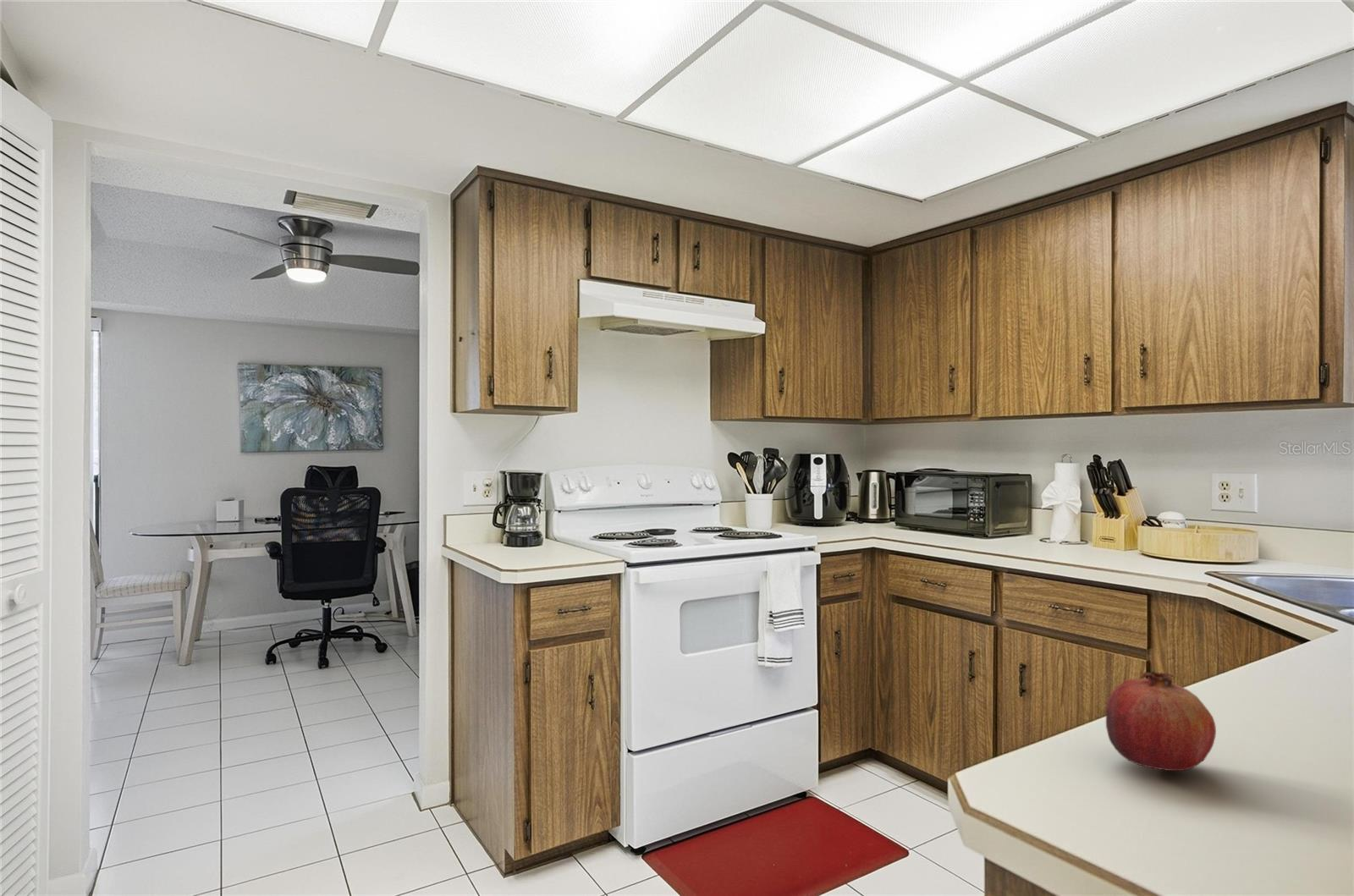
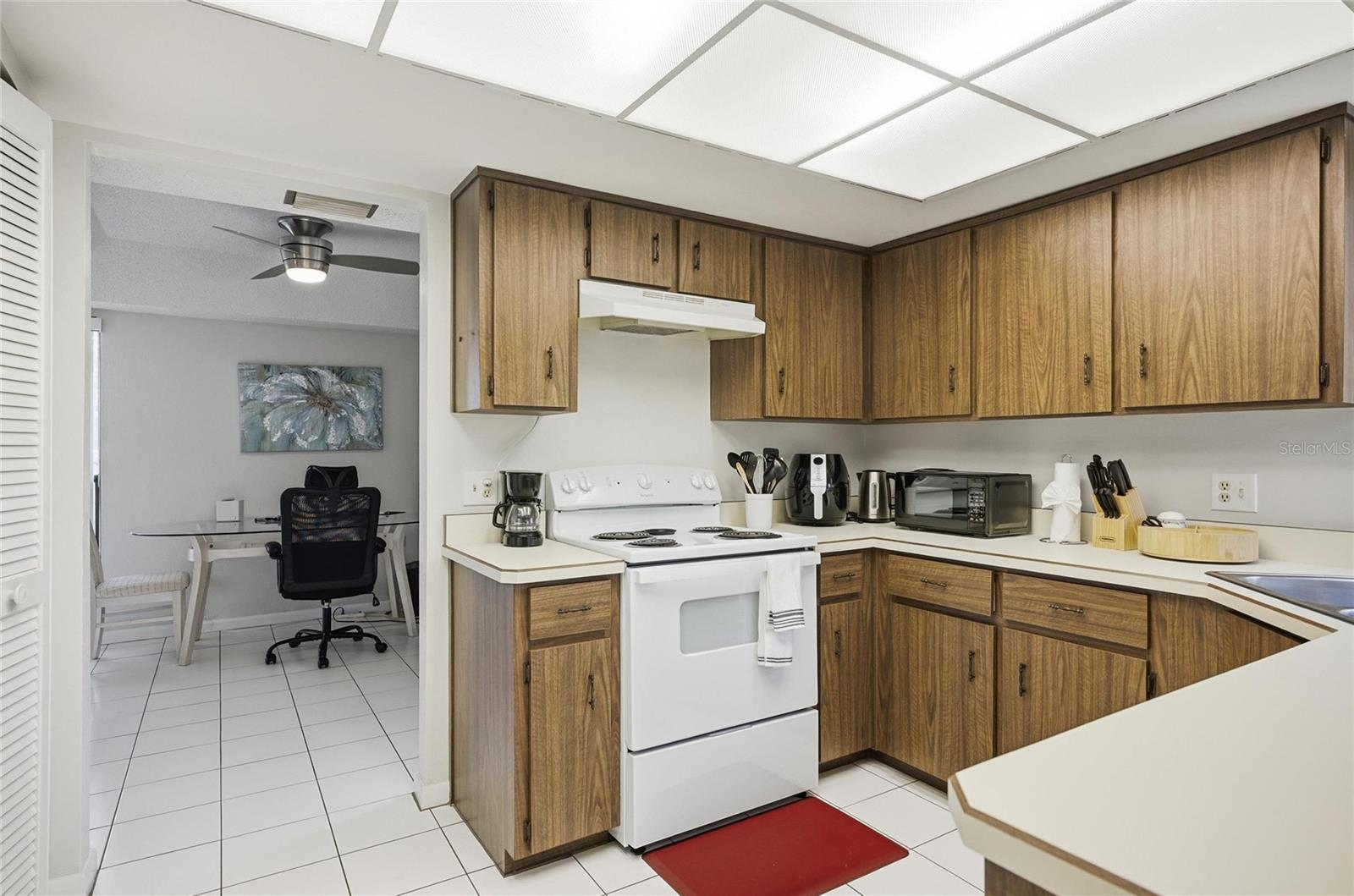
- fruit [1105,671,1217,772]
